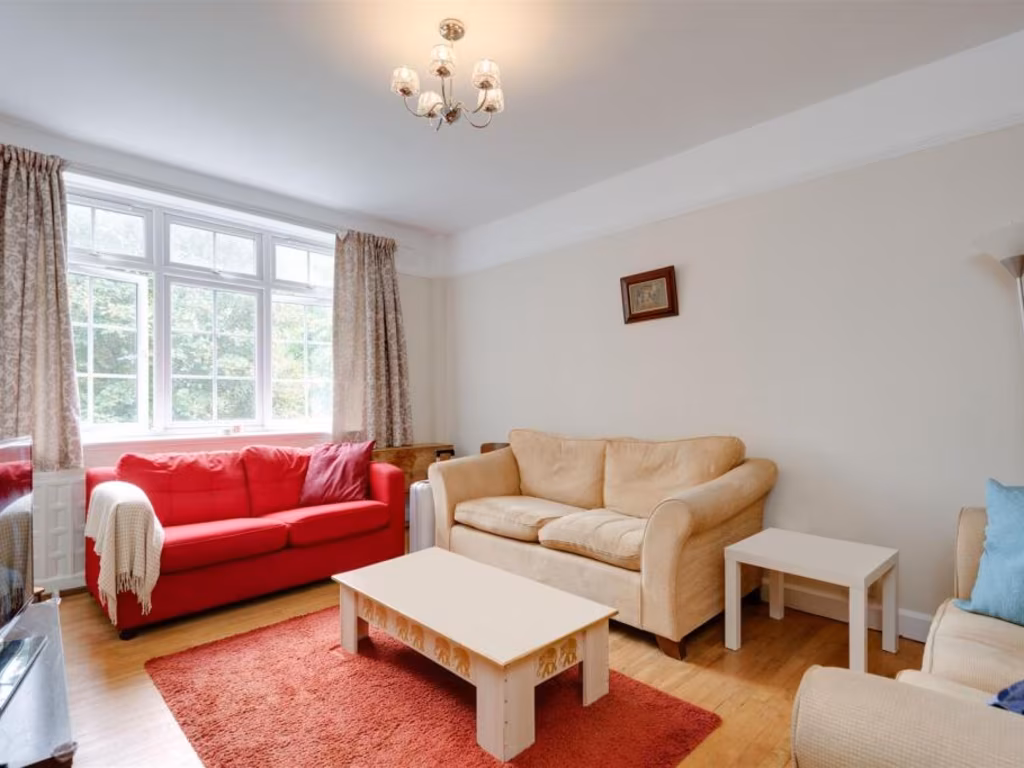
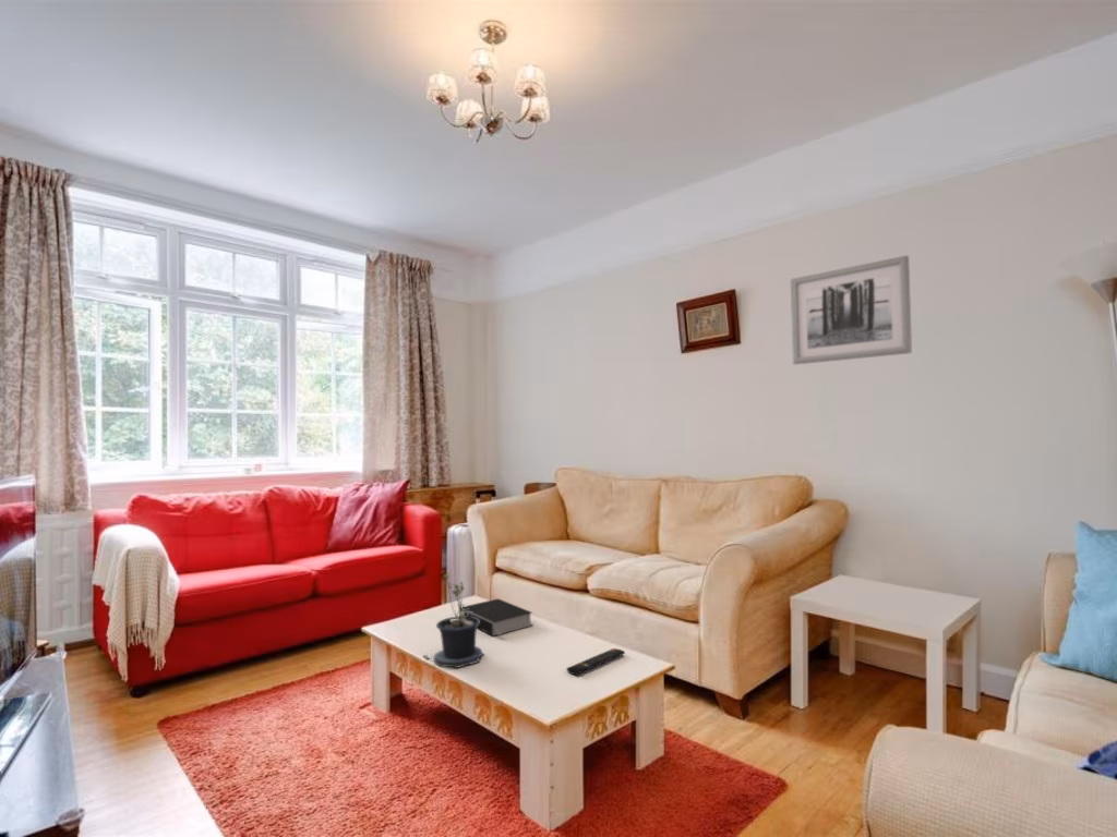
+ wall art [790,254,913,365]
+ remote control [565,647,626,676]
+ book [460,597,533,640]
+ potted plant [422,572,485,669]
